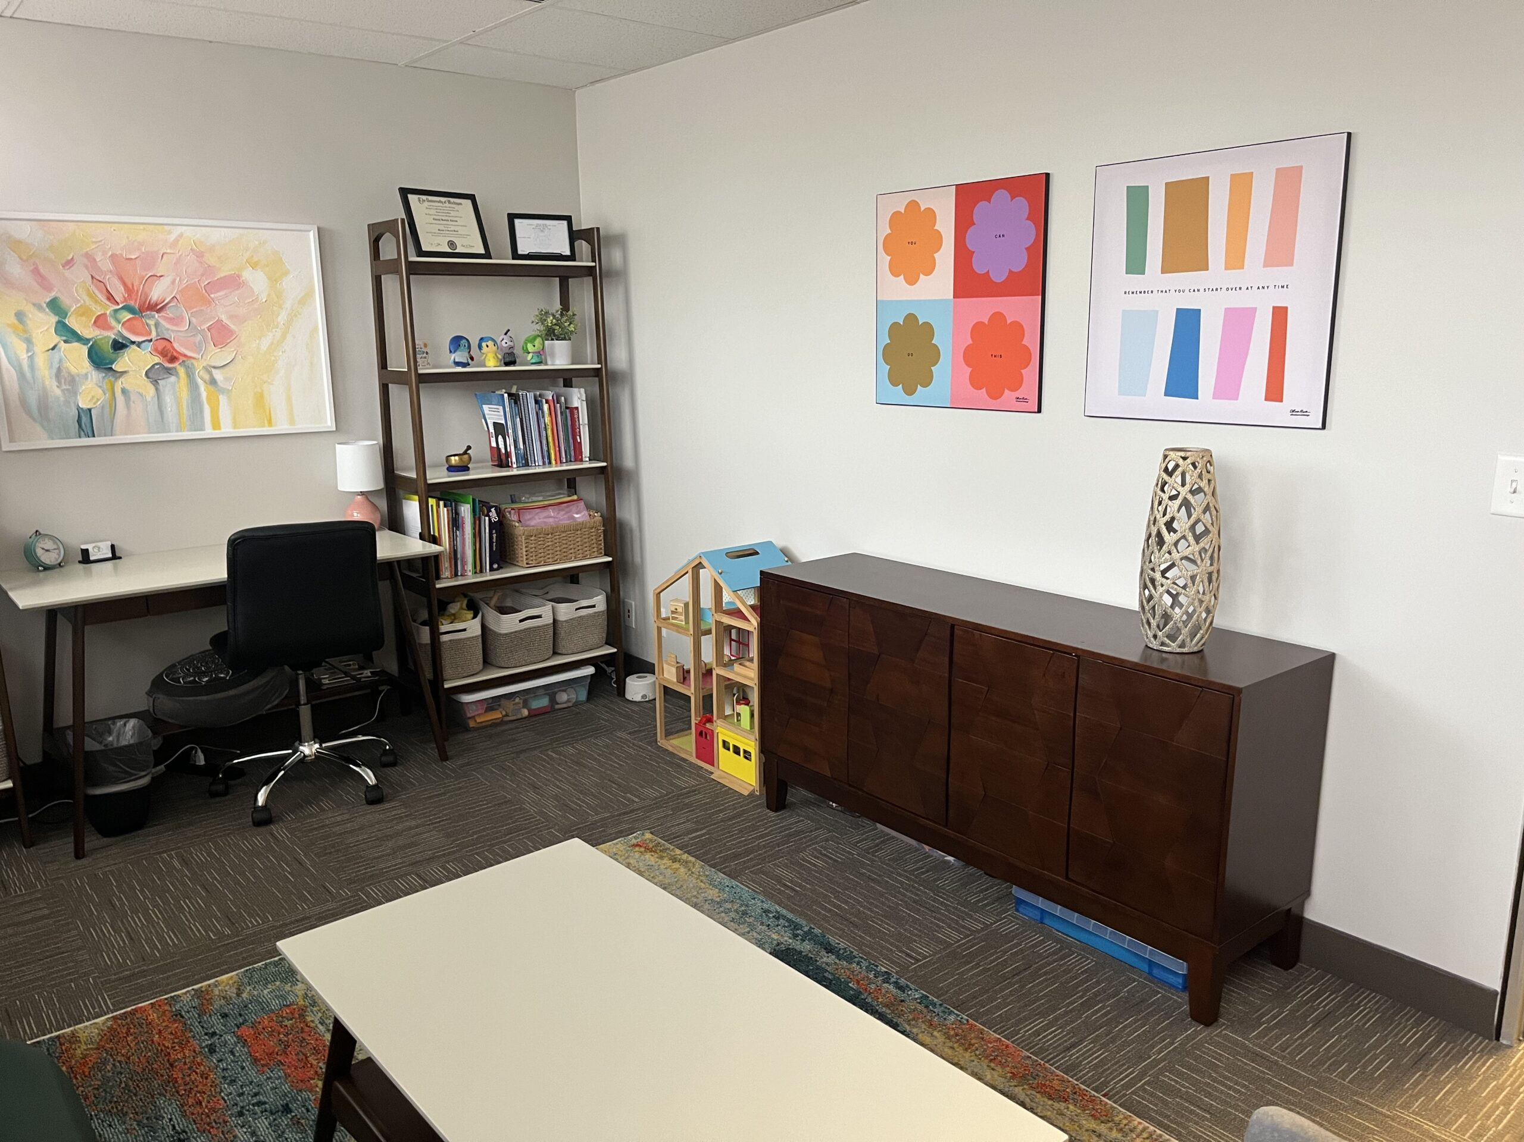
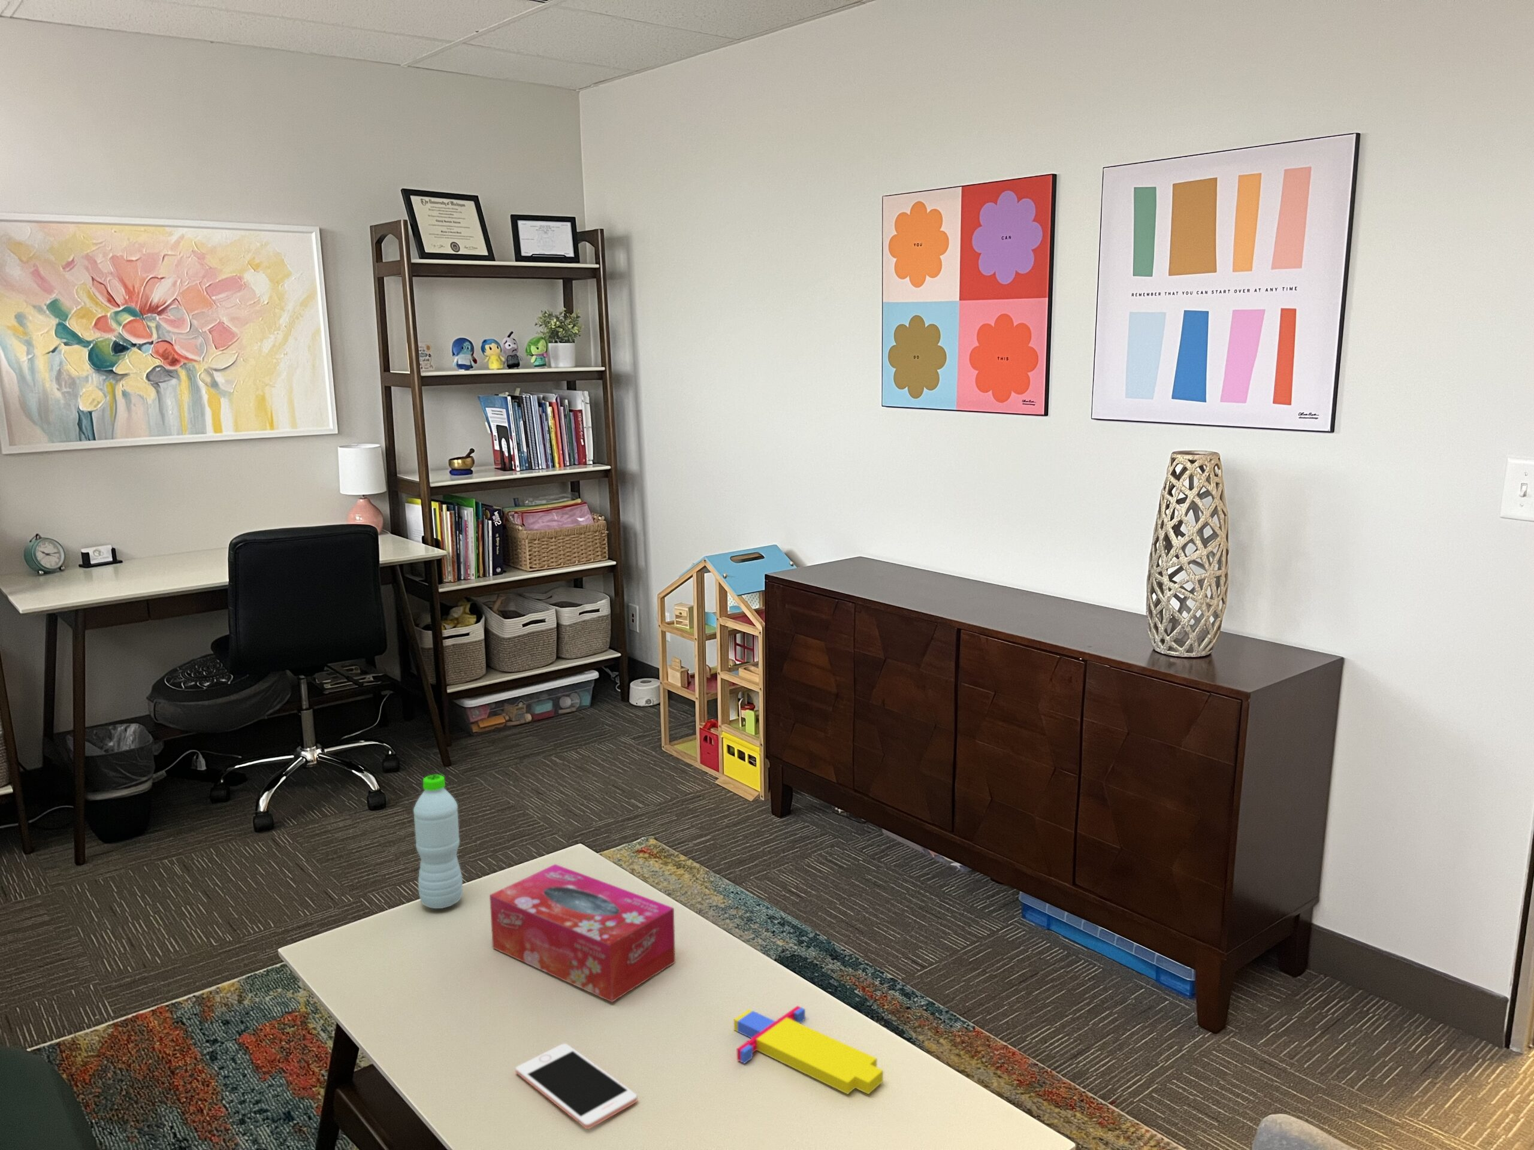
+ water bottle [413,774,463,910]
+ toy sword [733,1005,884,1094]
+ tissue box [489,864,676,1003]
+ cell phone [515,1042,638,1129]
